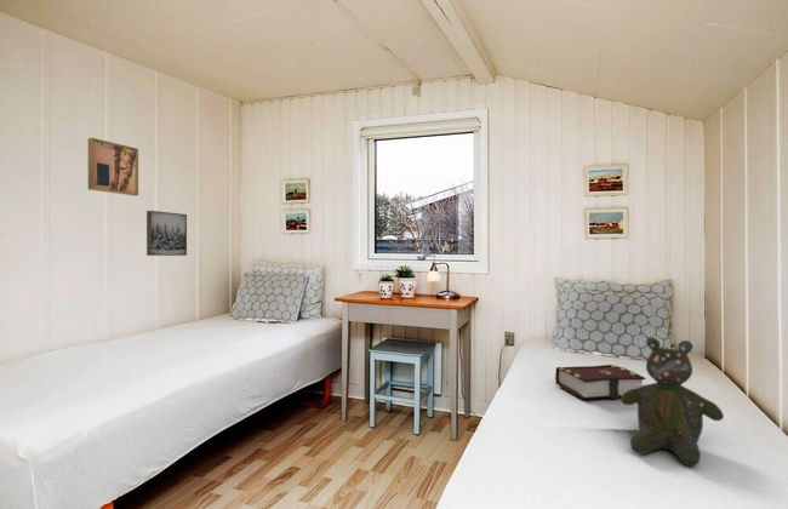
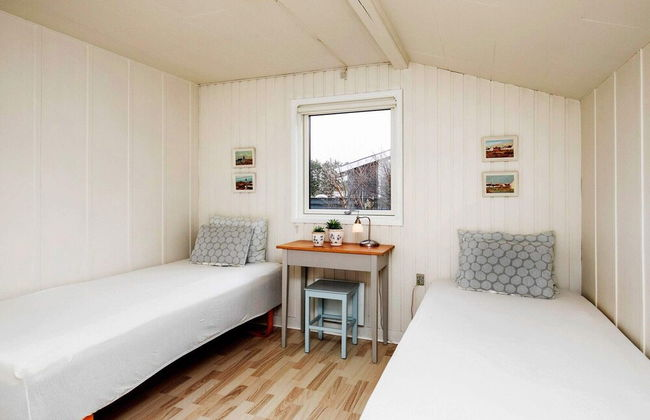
- teddy bear [619,336,725,467]
- book [554,364,646,400]
- wall art [87,137,139,196]
- wall art [145,210,188,257]
